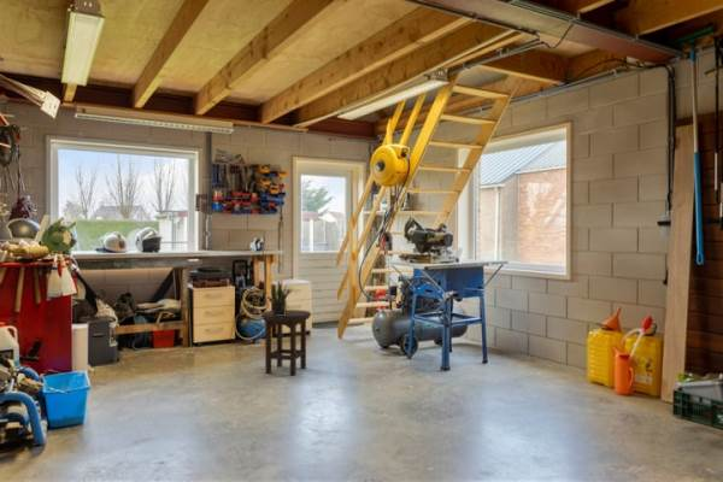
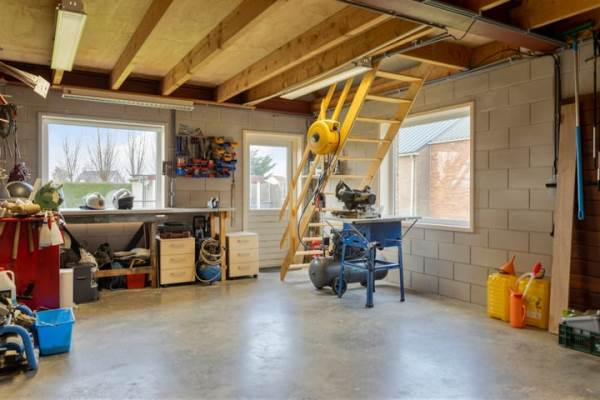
- potted plant [270,278,295,316]
- stool [260,308,312,376]
